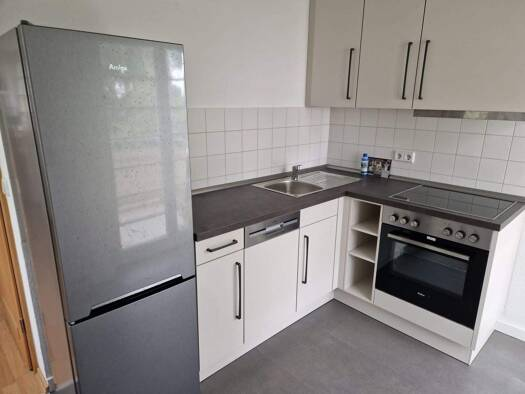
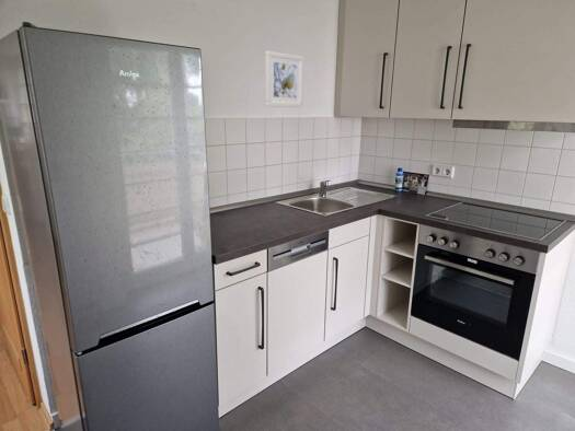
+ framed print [264,50,304,108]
